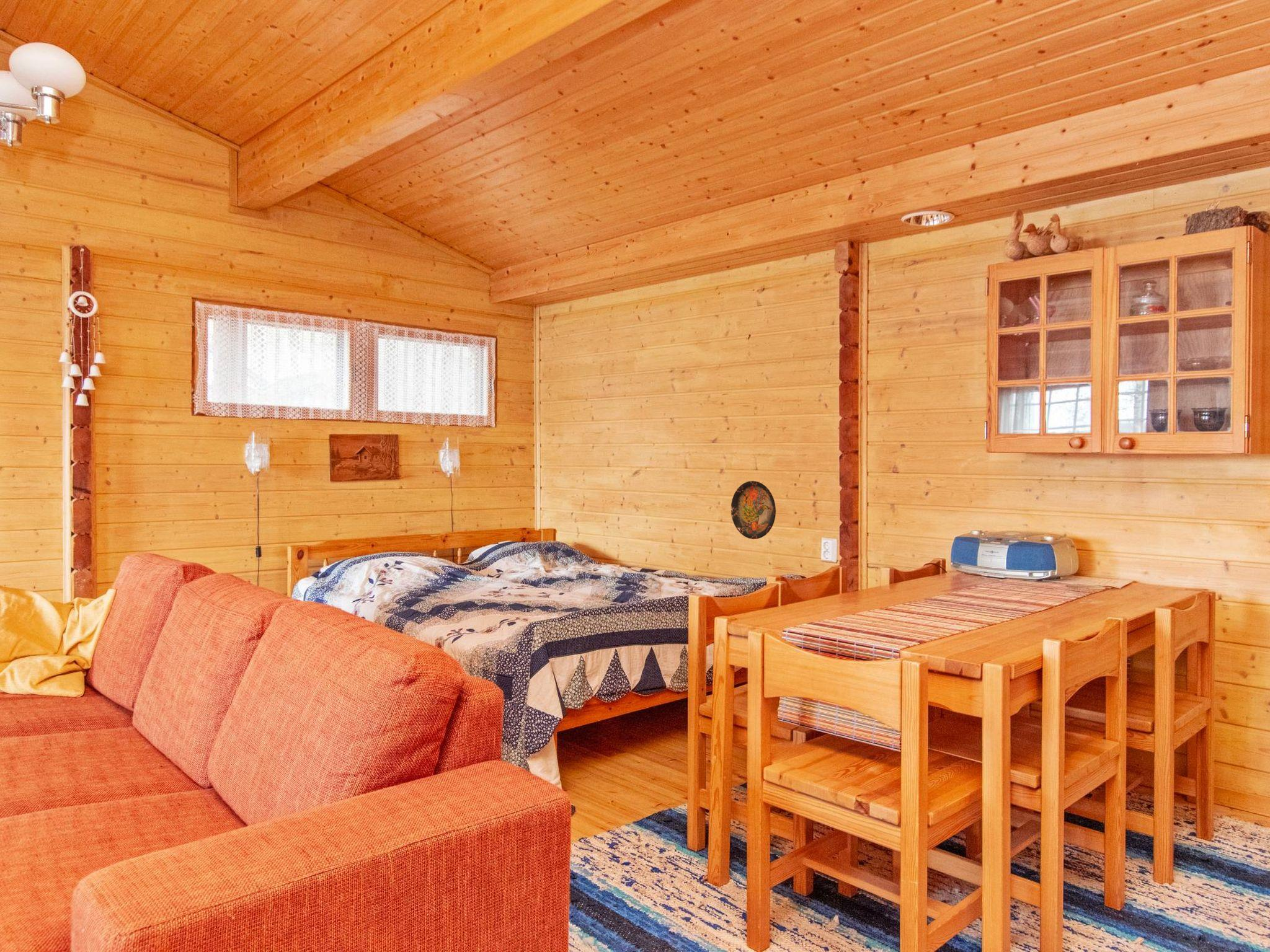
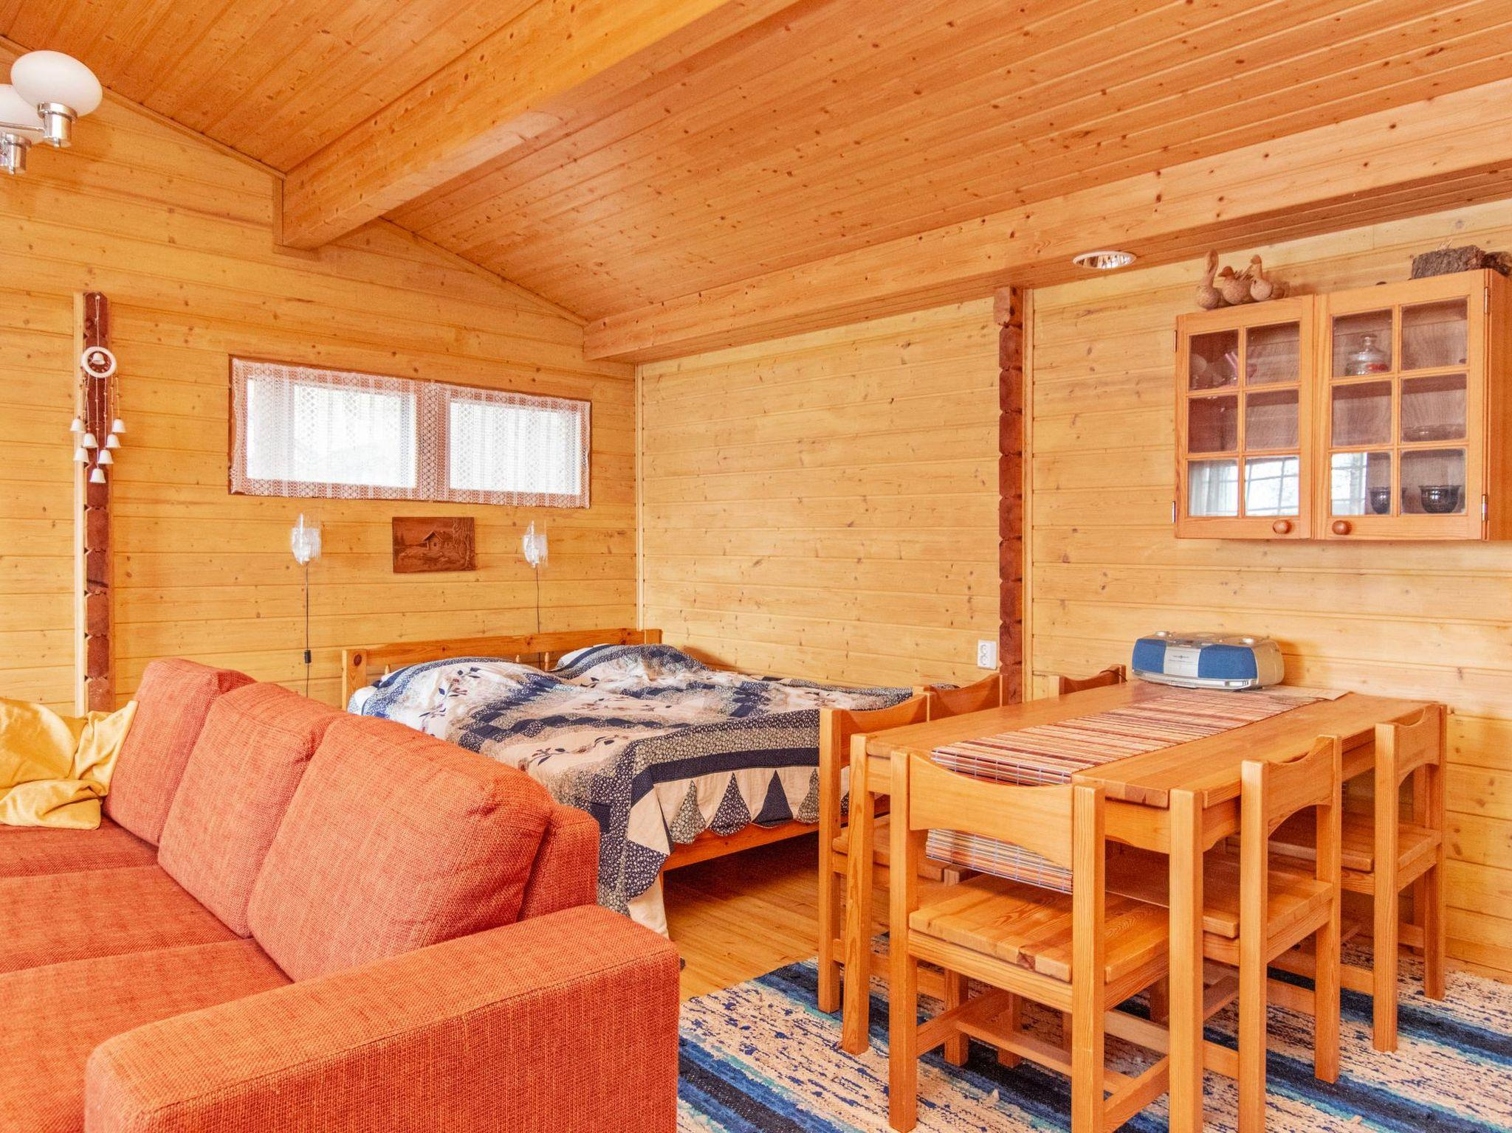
- decorative plate [730,480,776,540]
